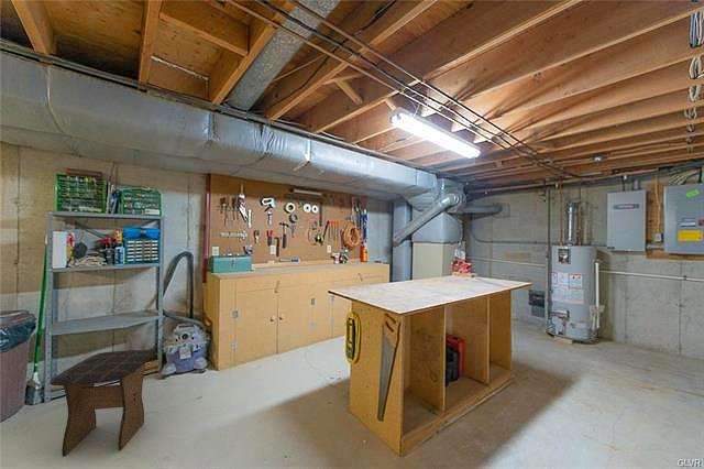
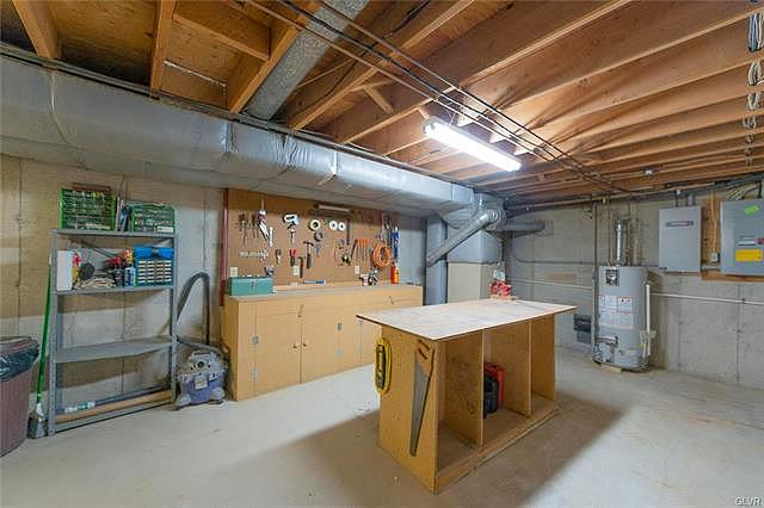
- stool [48,349,154,457]
